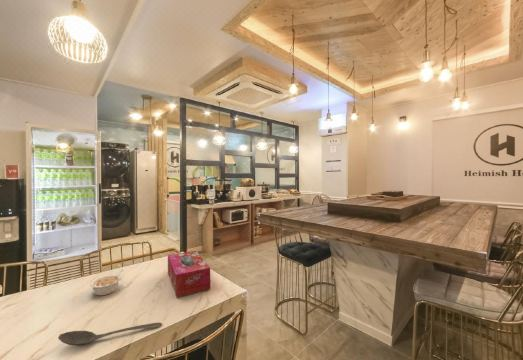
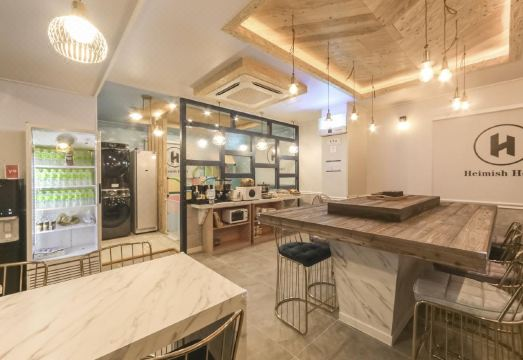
- stirrer [57,322,163,347]
- tissue box [167,250,211,298]
- legume [88,269,125,296]
